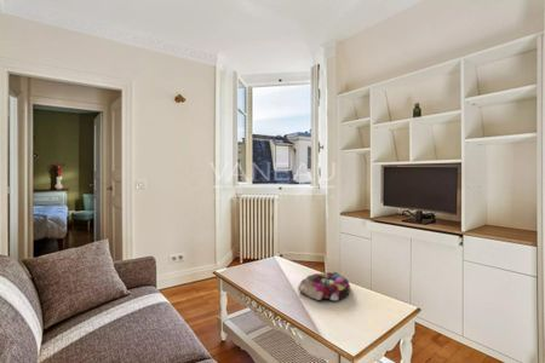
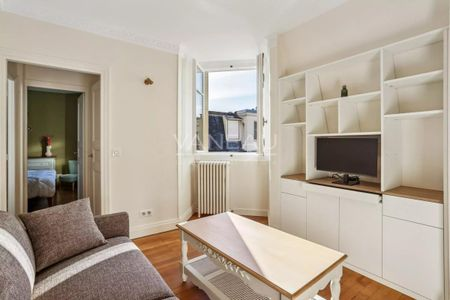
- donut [297,271,351,301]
